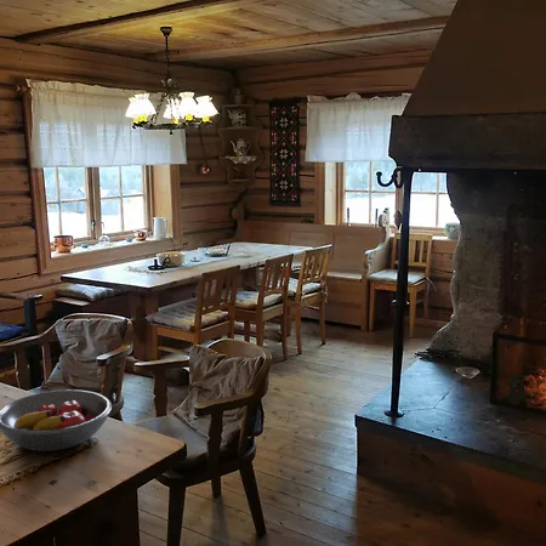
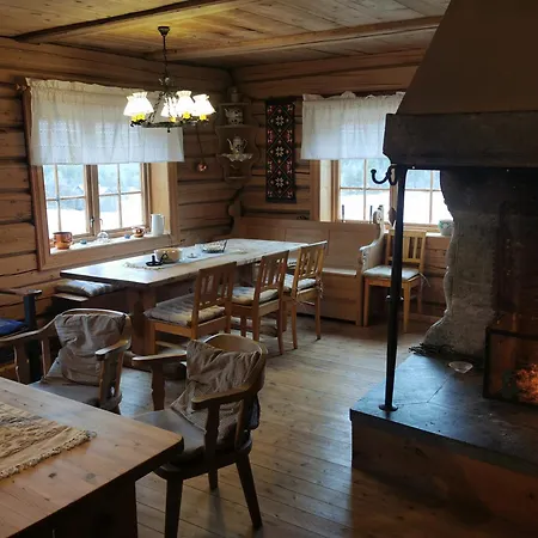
- fruit bowl [0,389,113,453]
